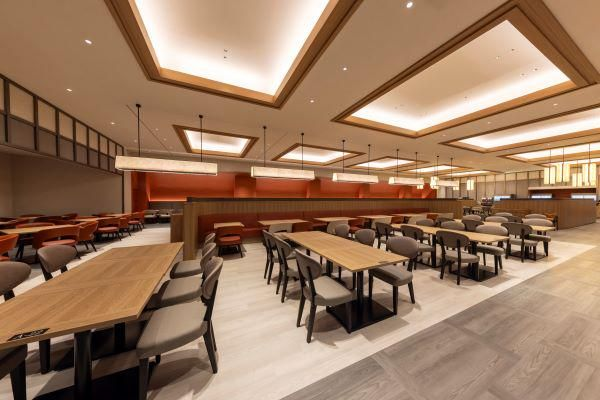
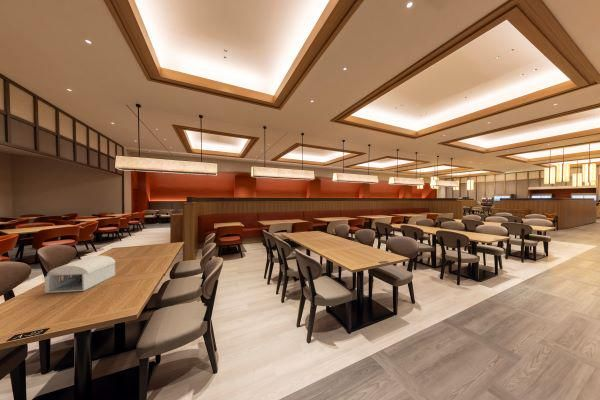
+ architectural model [44,254,116,294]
